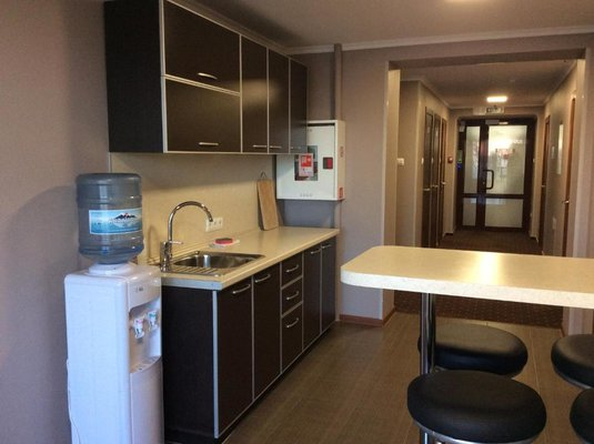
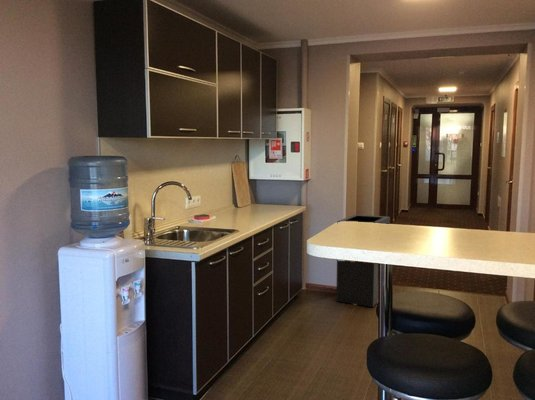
+ trash bin [335,213,391,308]
